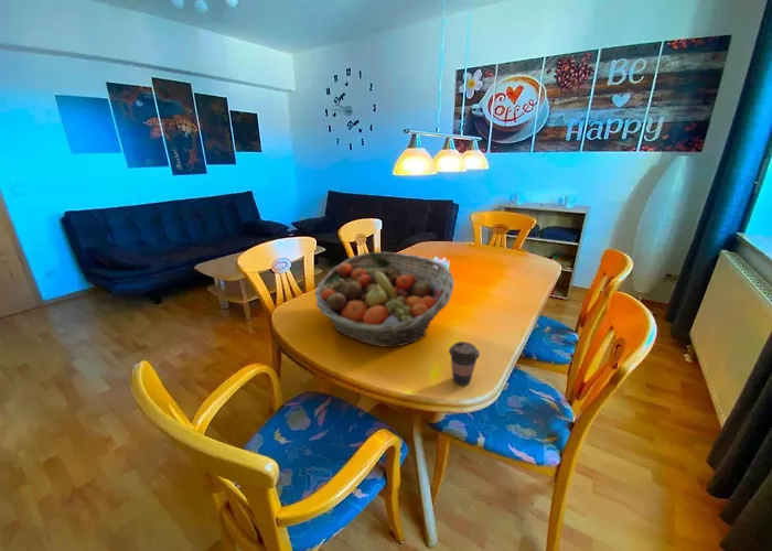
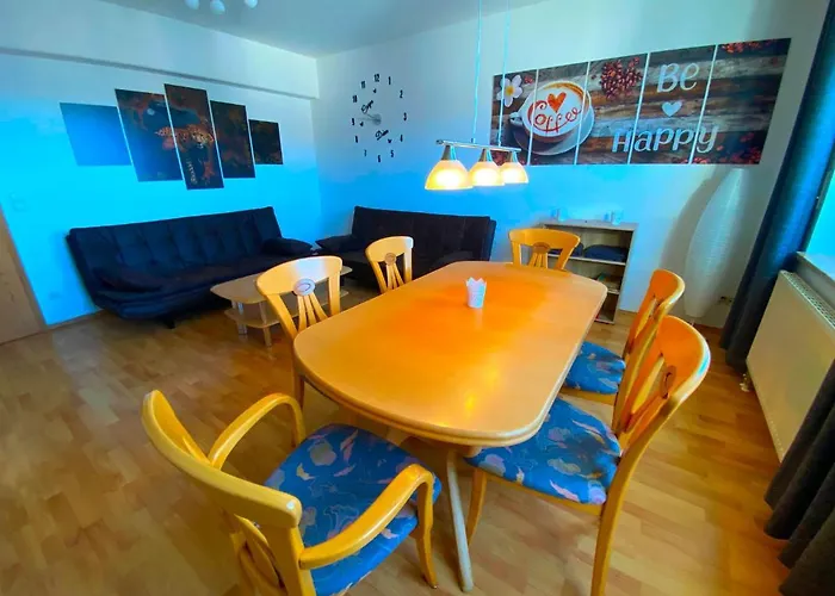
- coffee cup [448,341,481,387]
- fruit basket [313,251,455,348]
